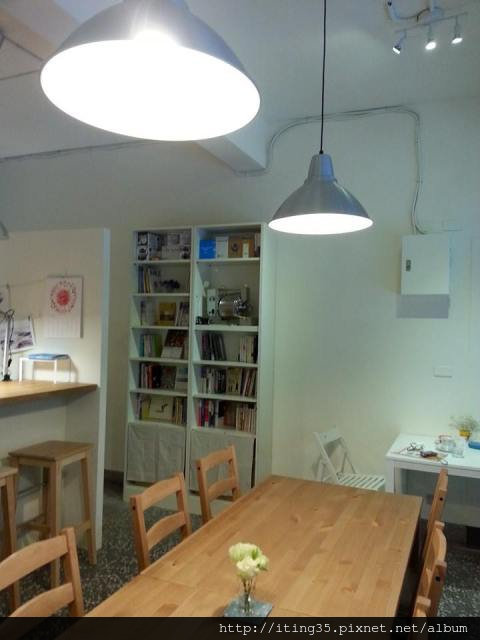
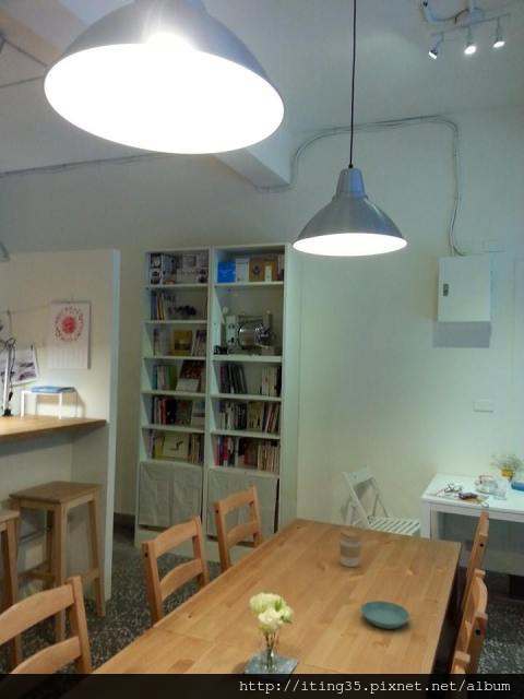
+ saucer [360,600,410,630]
+ coffee cup [337,528,364,568]
